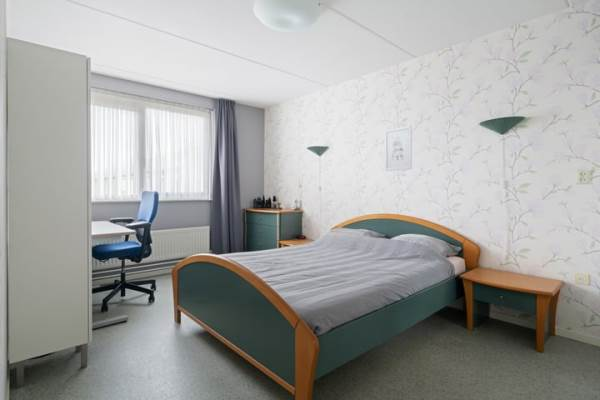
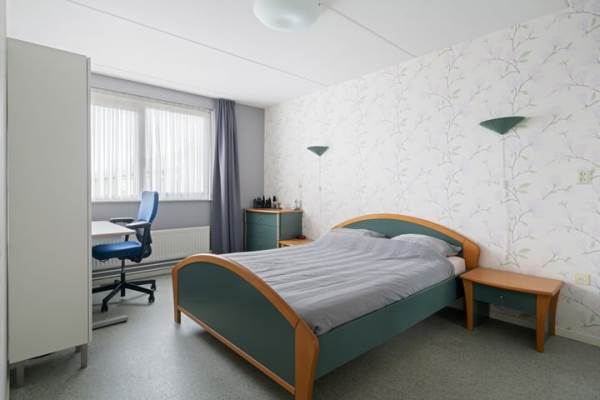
- wall art [384,125,413,172]
